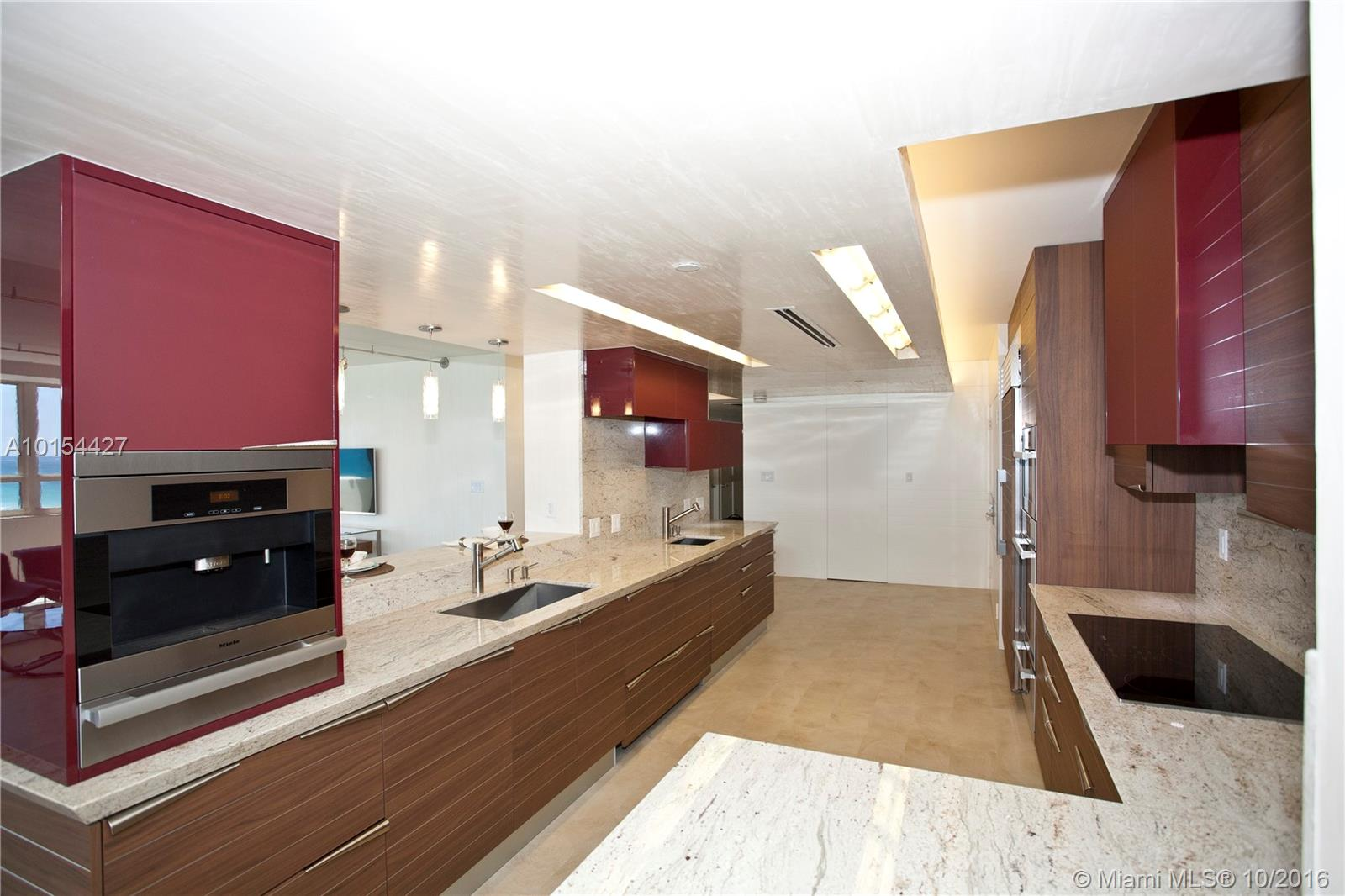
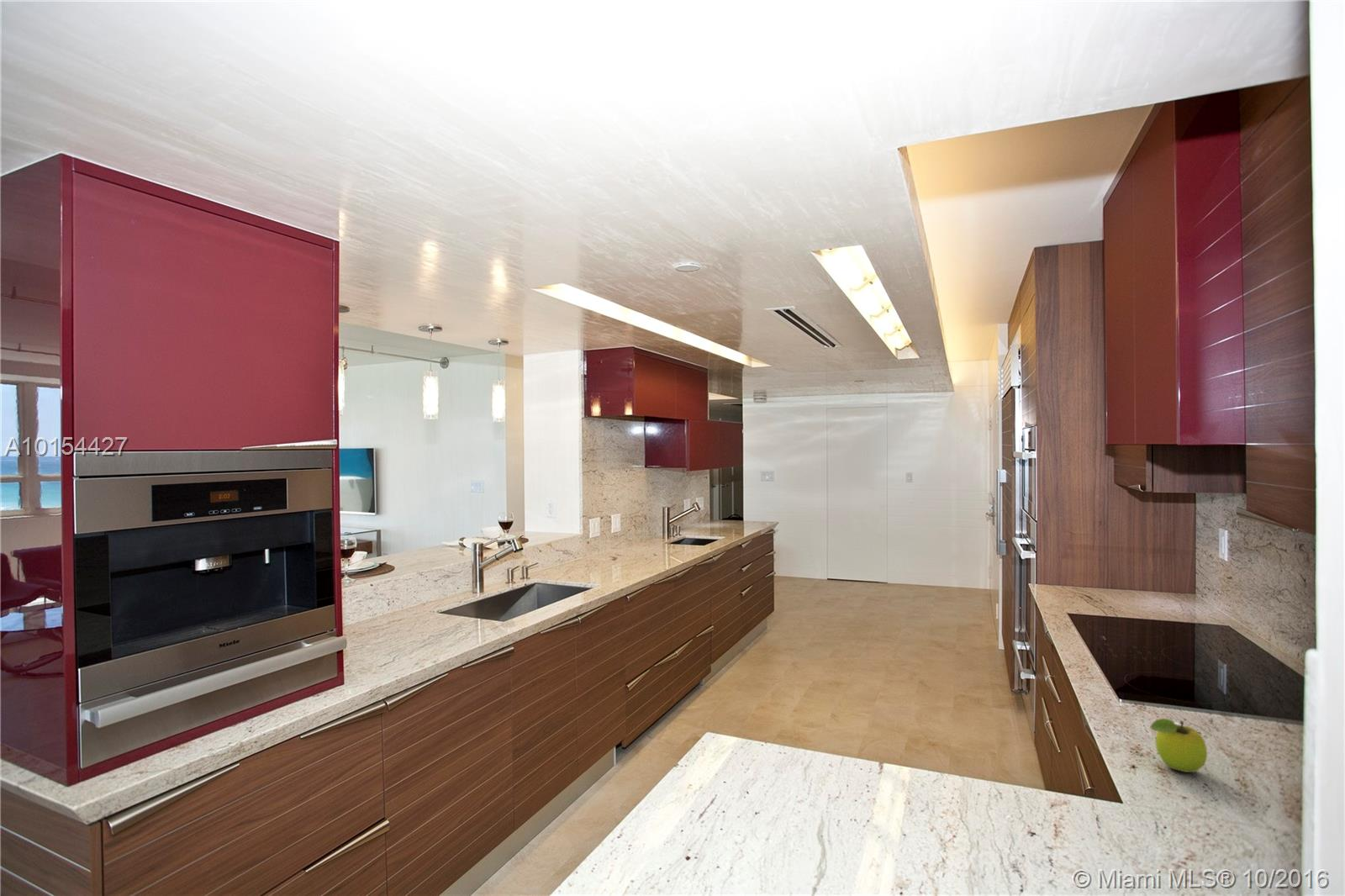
+ fruit [1150,718,1208,773]
